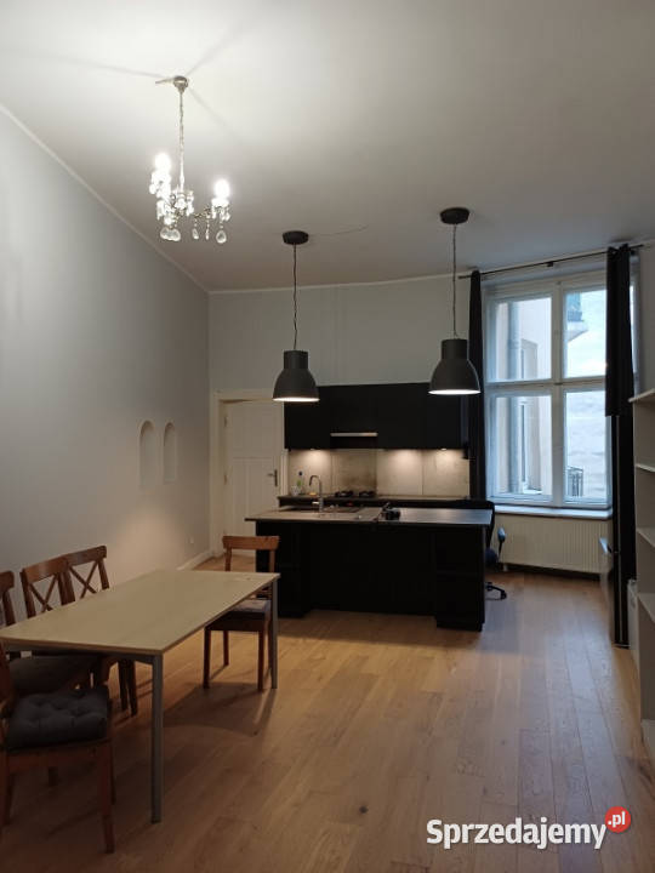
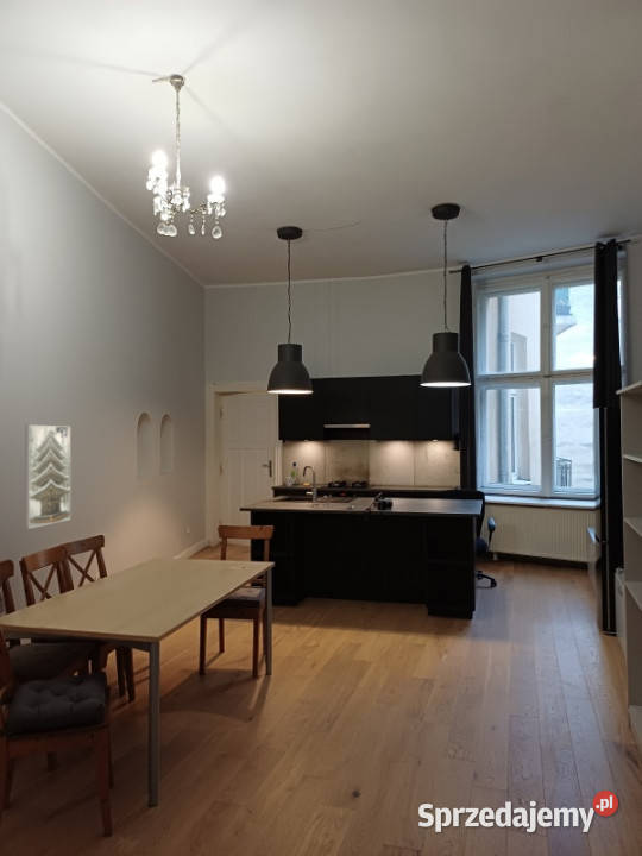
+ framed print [24,424,71,530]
